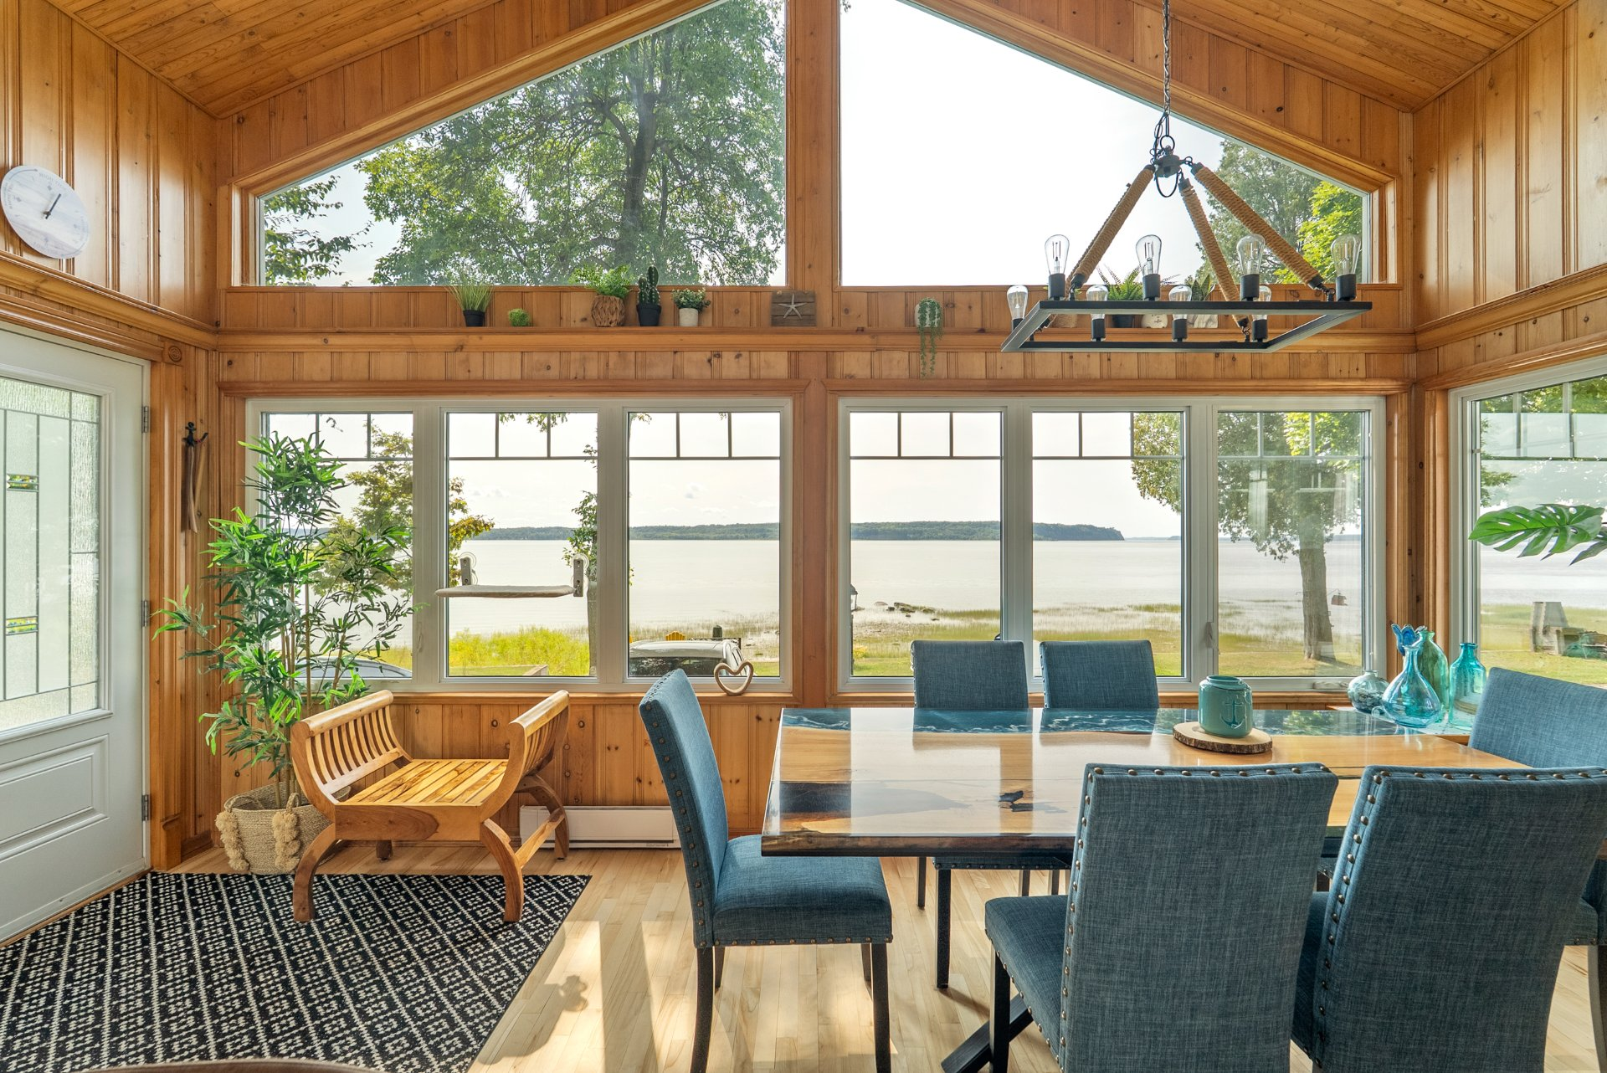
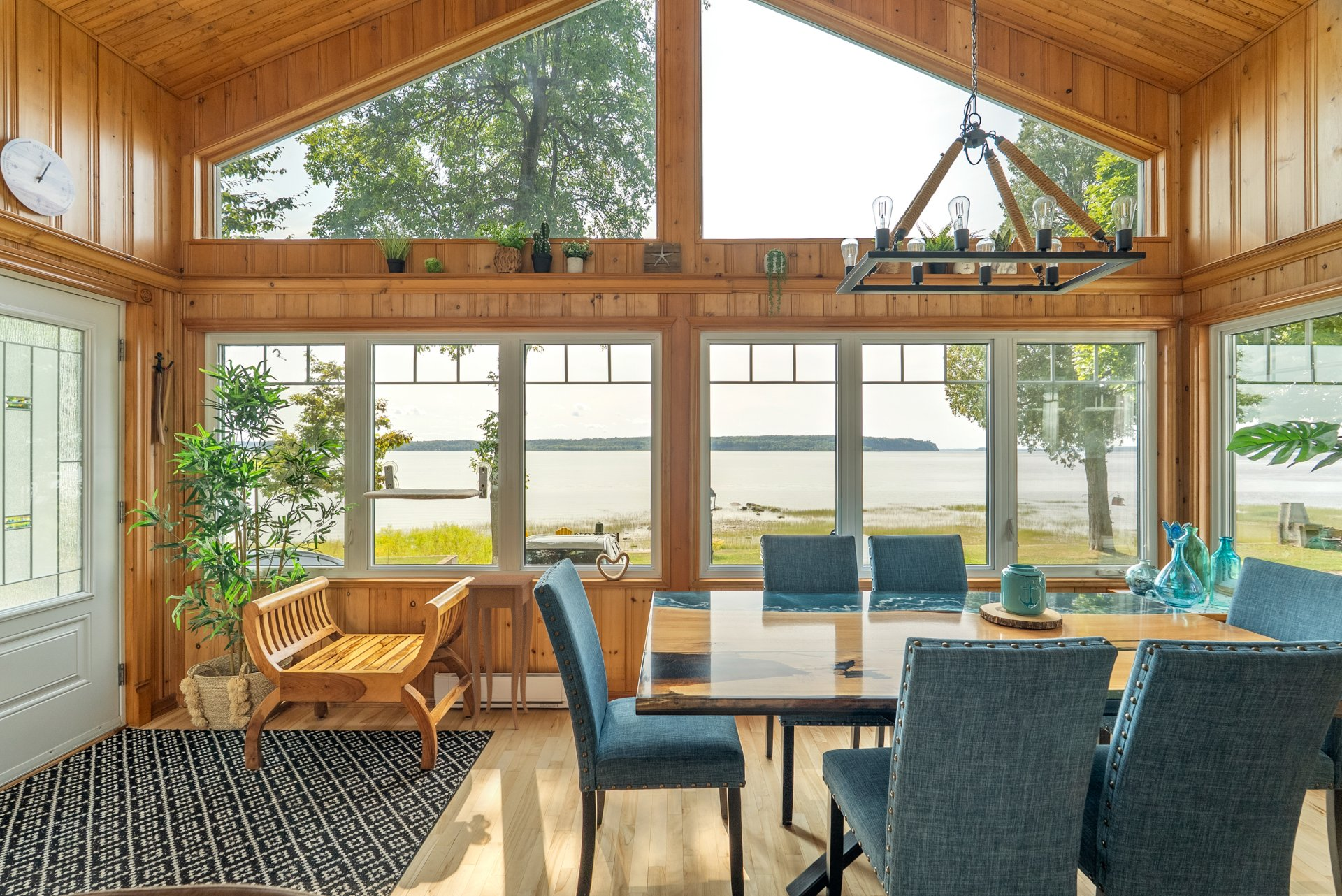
+ side table [465,574,535,730]
